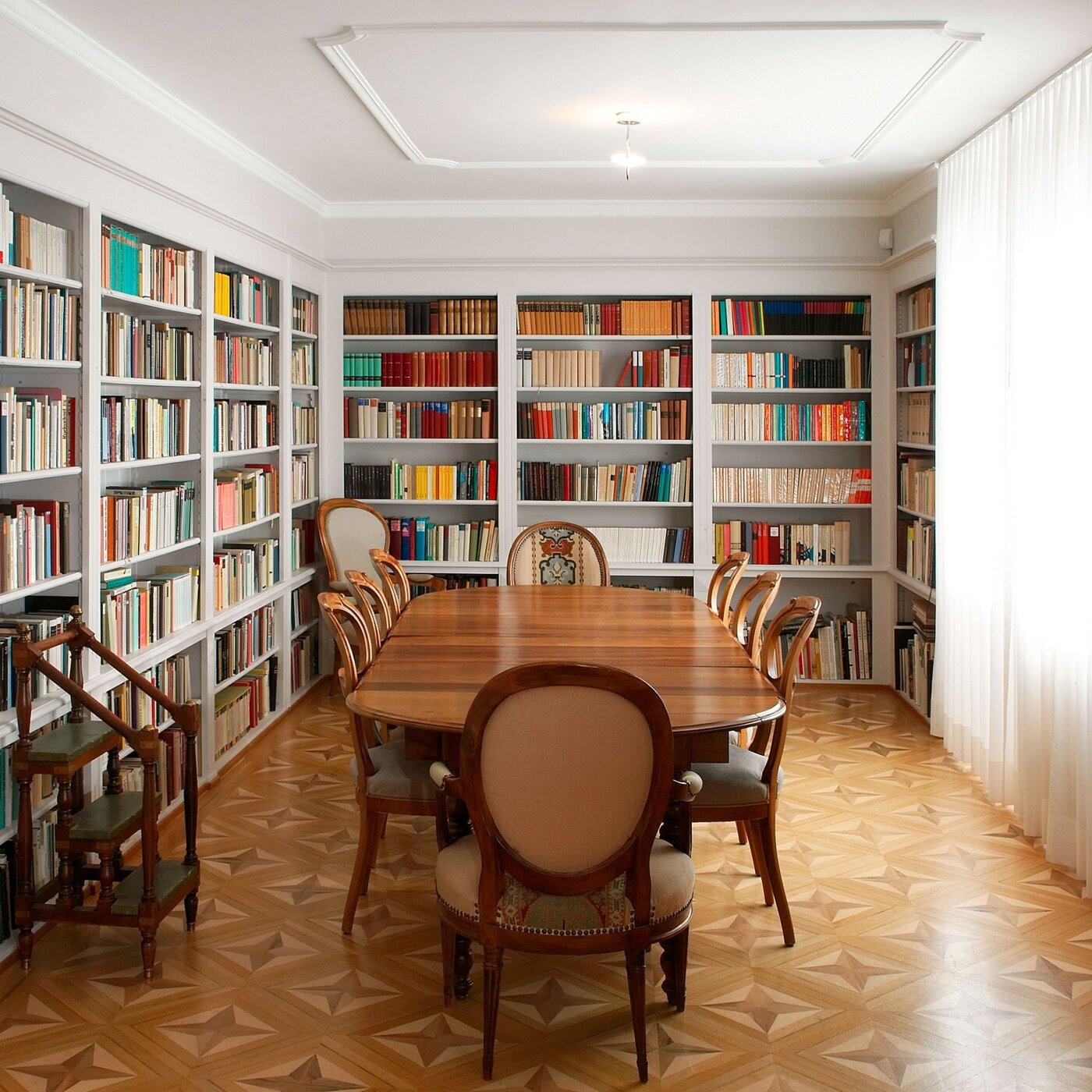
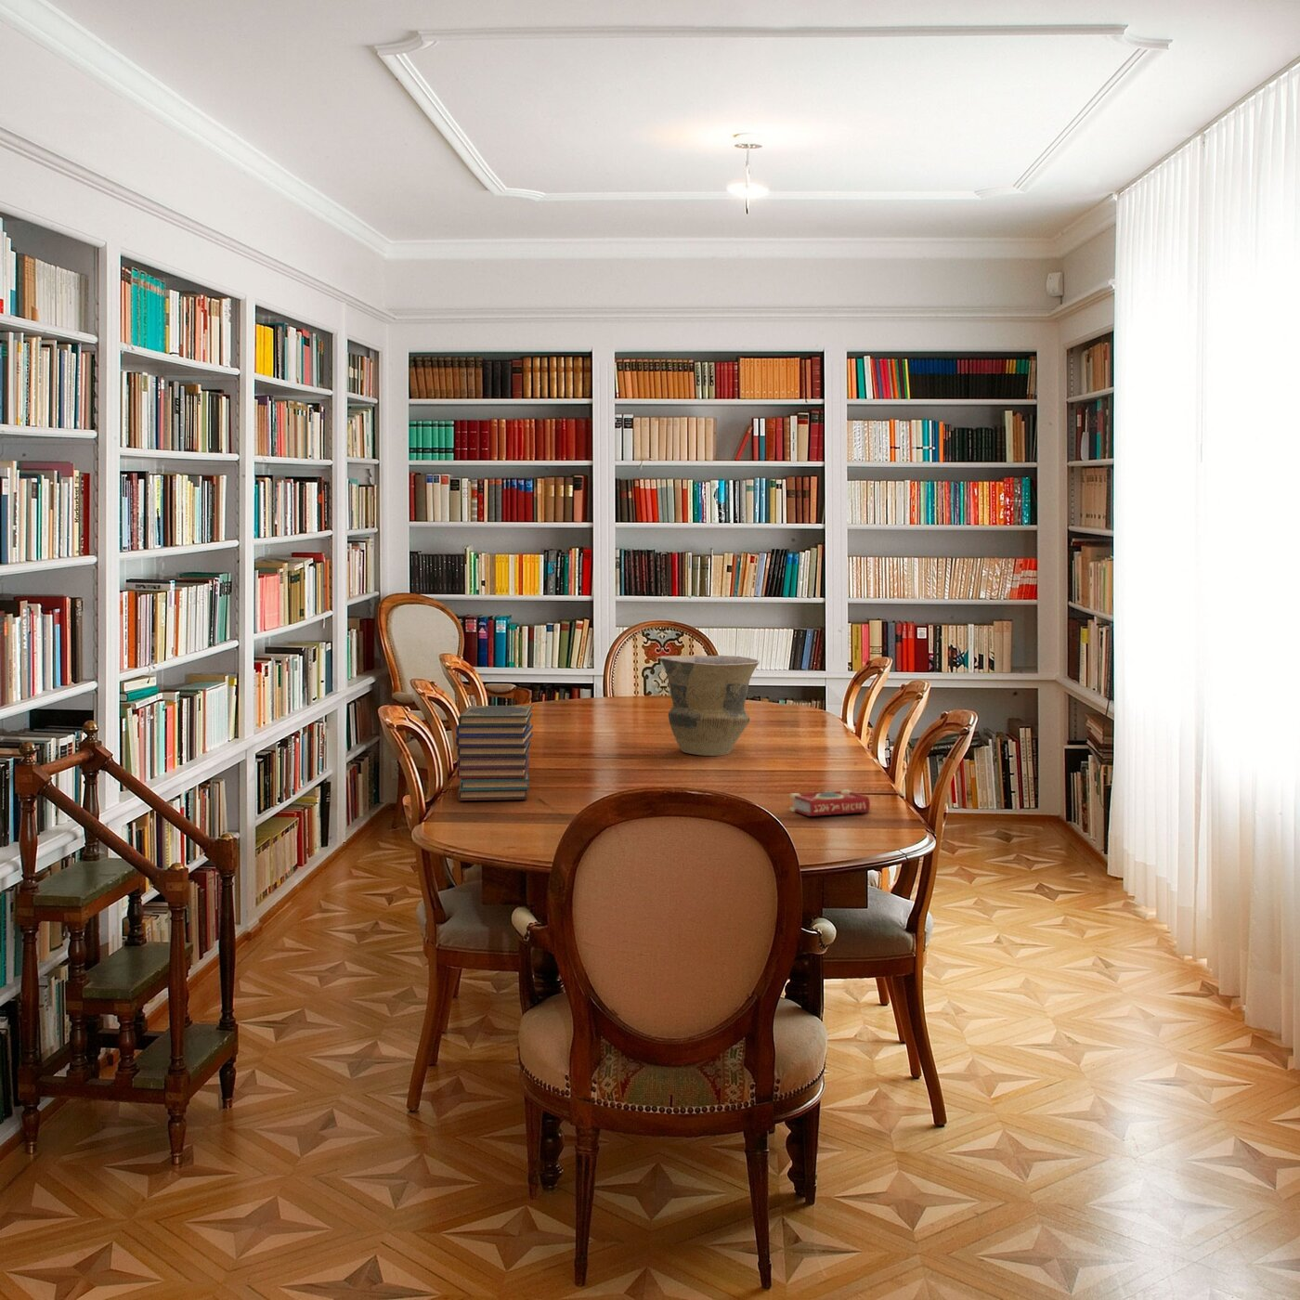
+ vase [658,655,761,757]
+ book [789,788,873,817]
+ book stack [455,705,535,801]
